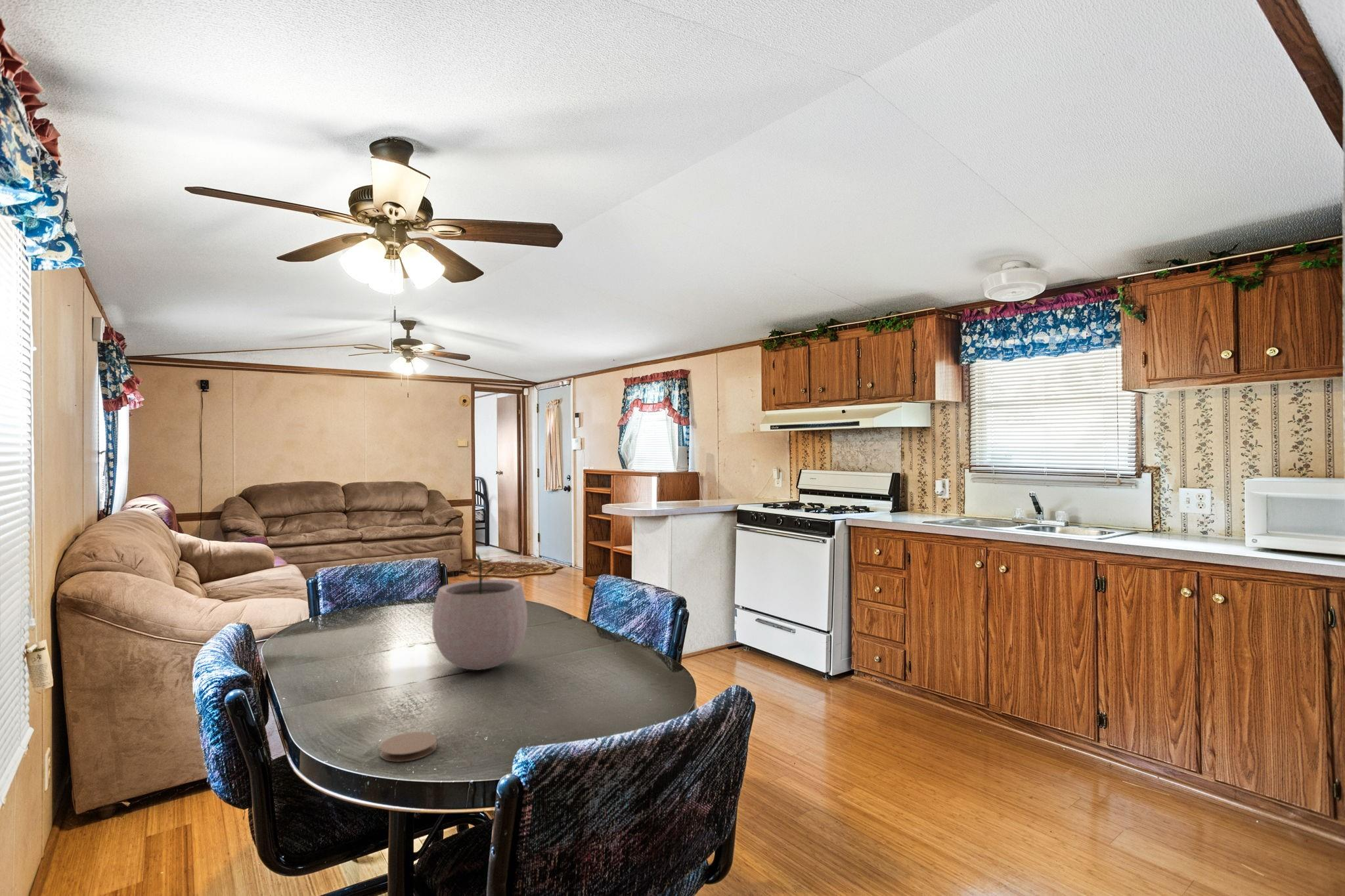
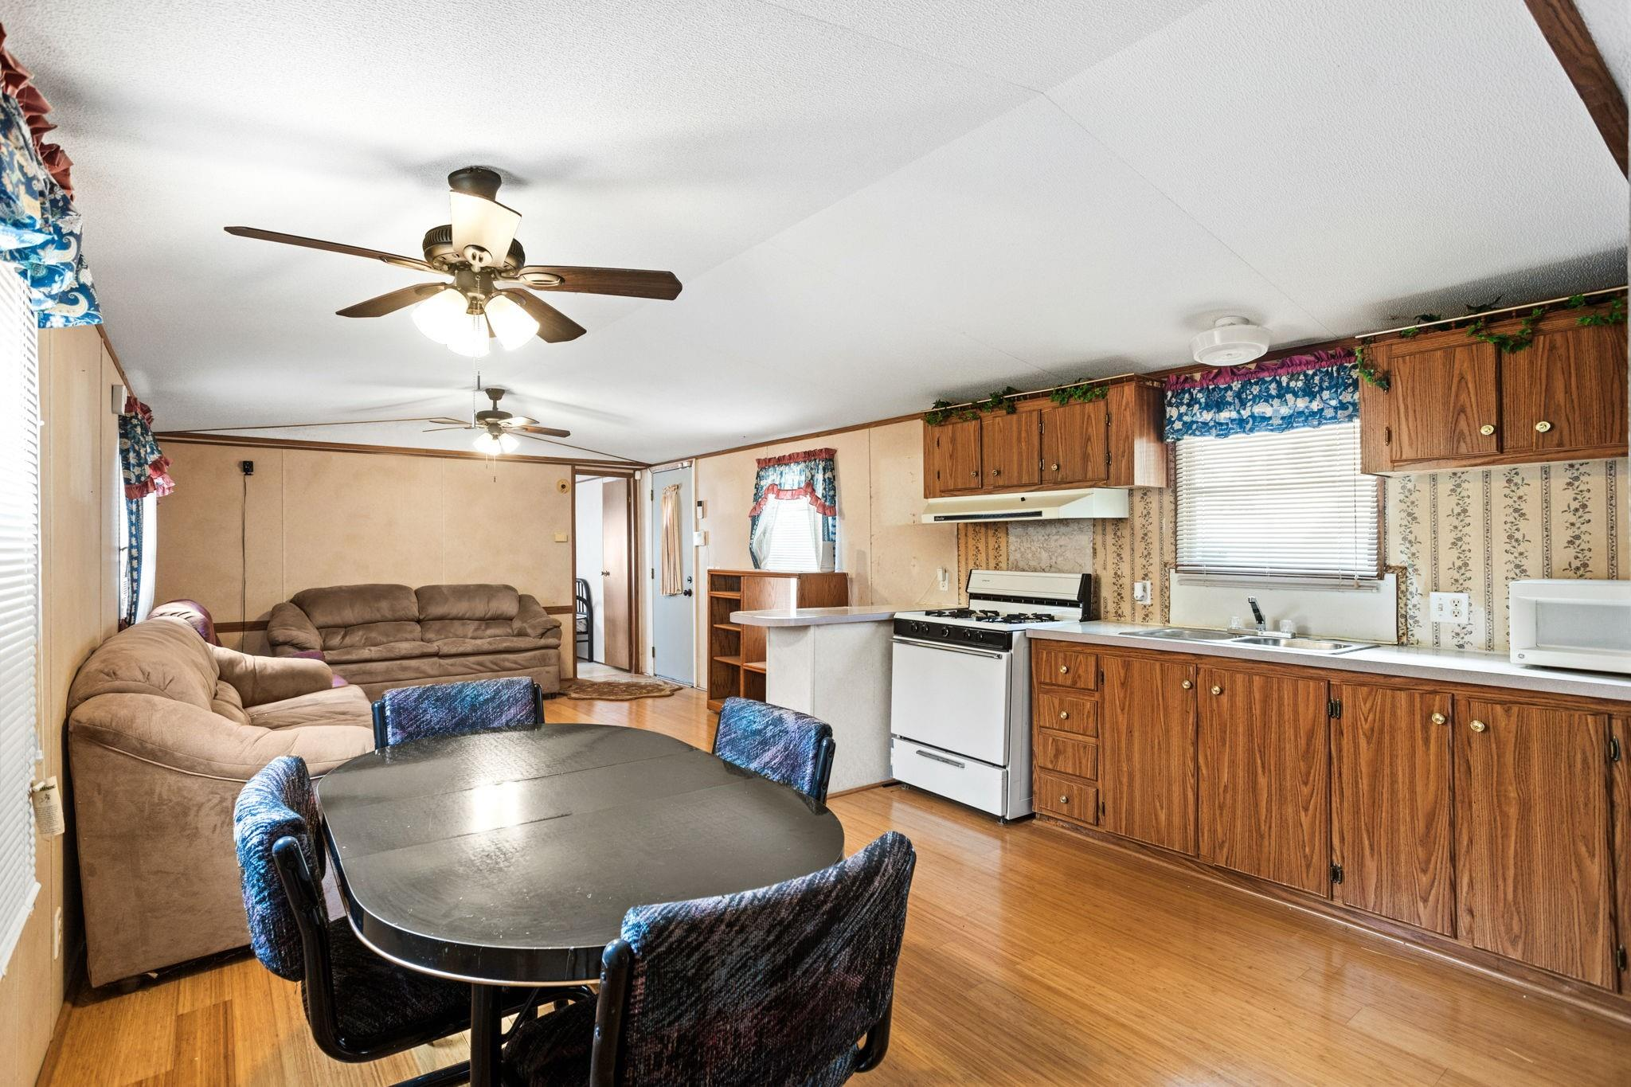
- coaster [380,731,437,762]
- plant pot [431,551,528,671]
